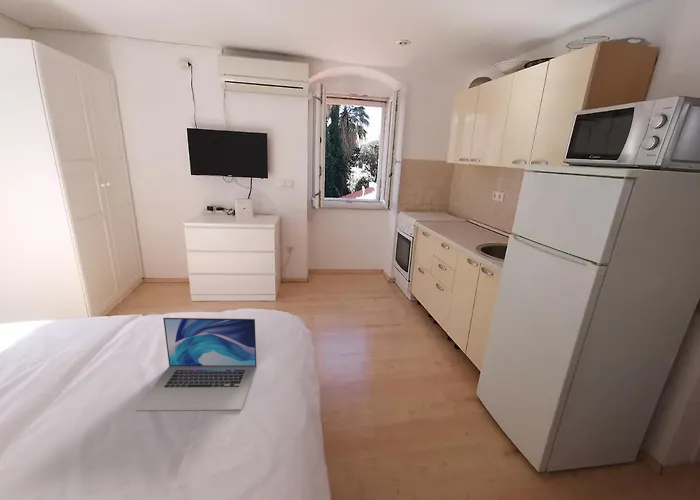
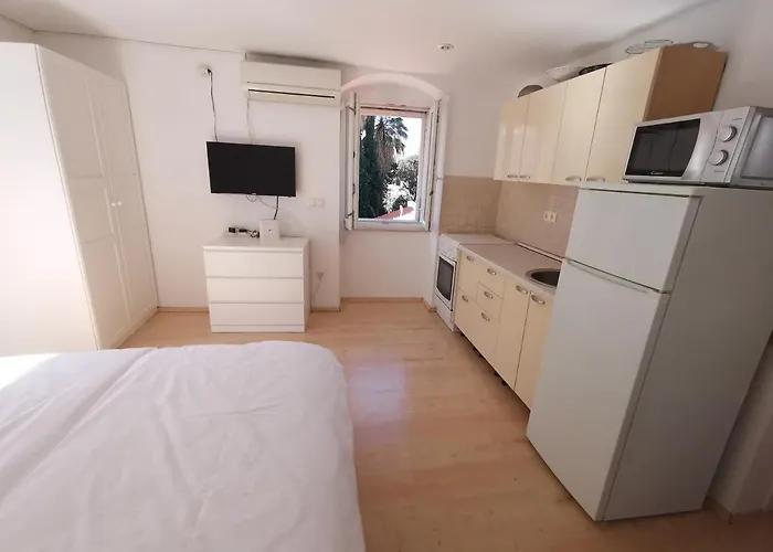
- laptop [135,317,258,411]
